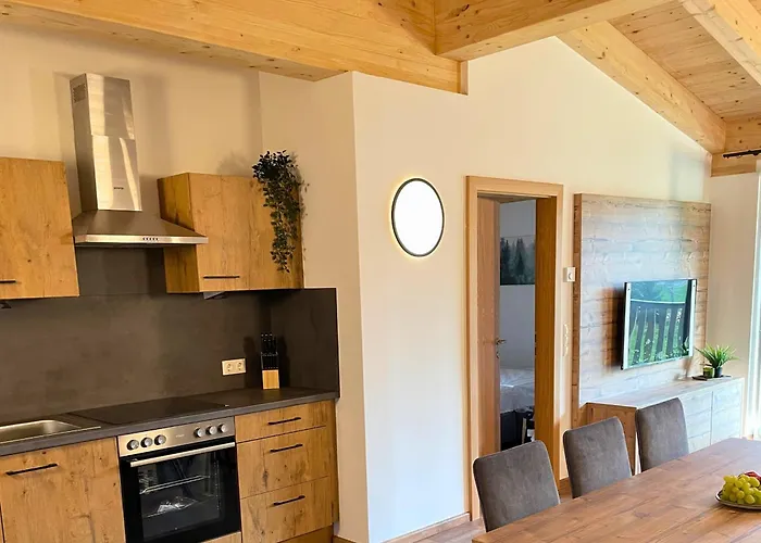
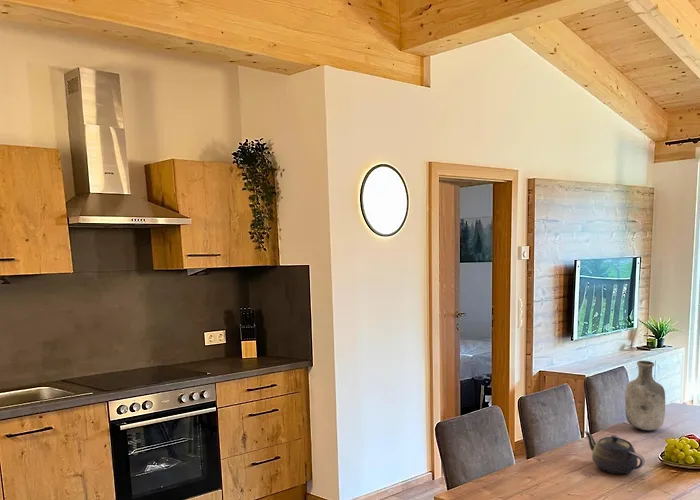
+ vase [624,360,666,431]
+ teapot [583,430,646,475]
